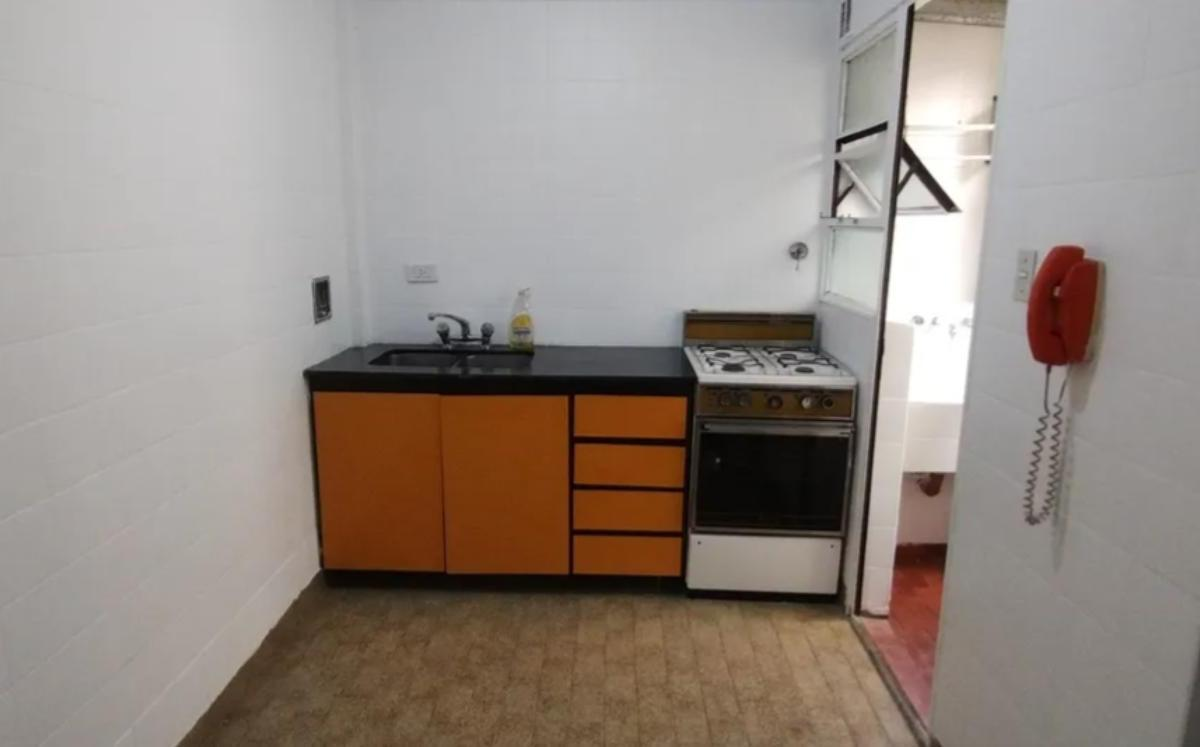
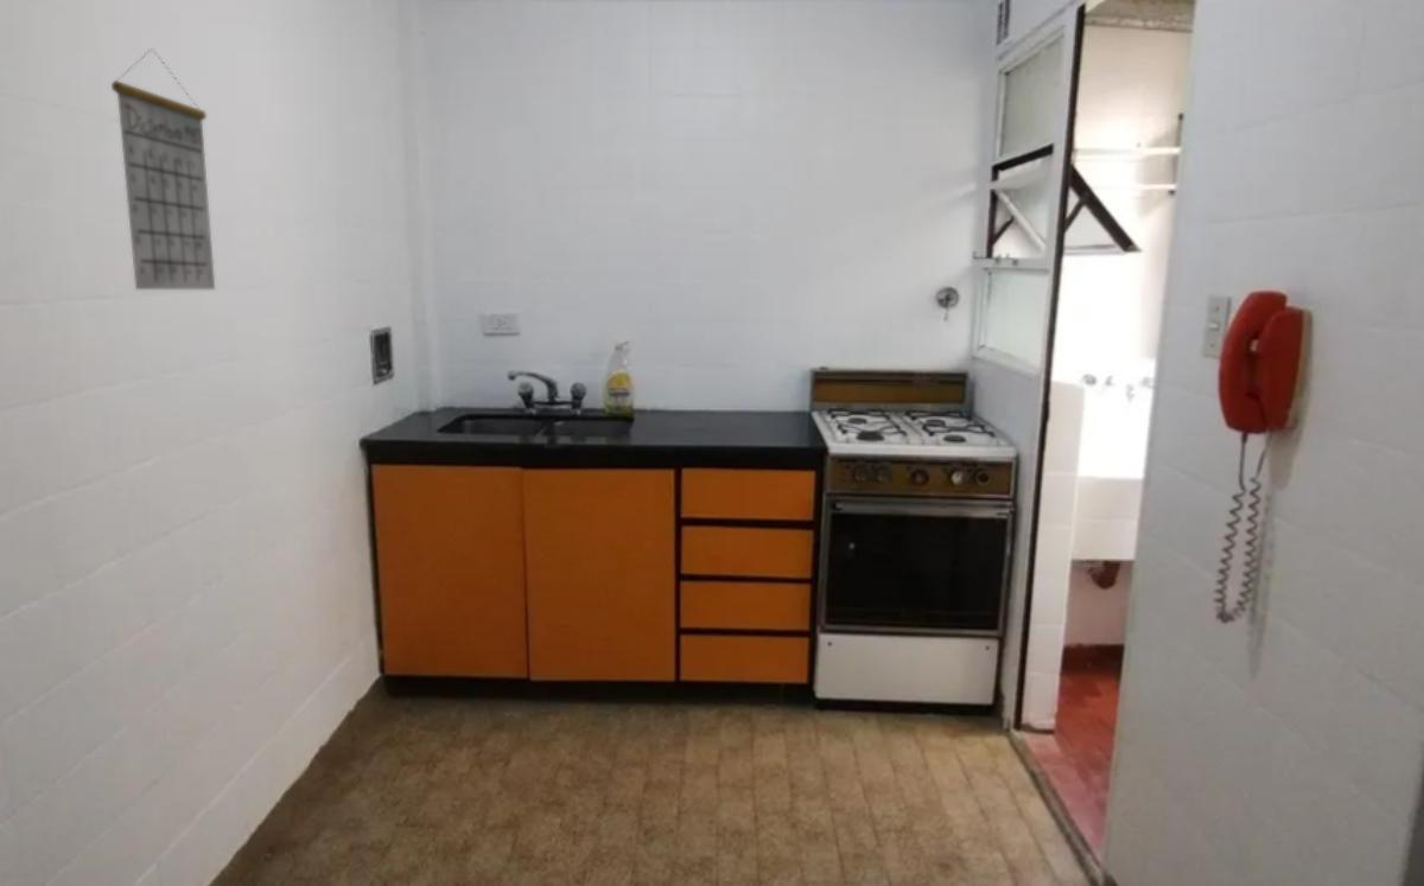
+ calendar [110,47,216,291]
